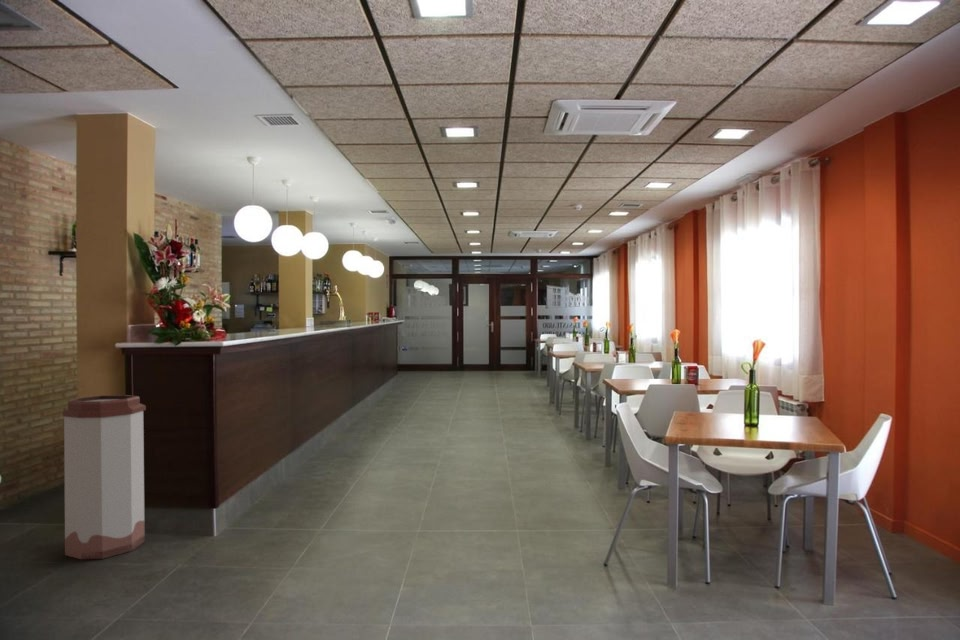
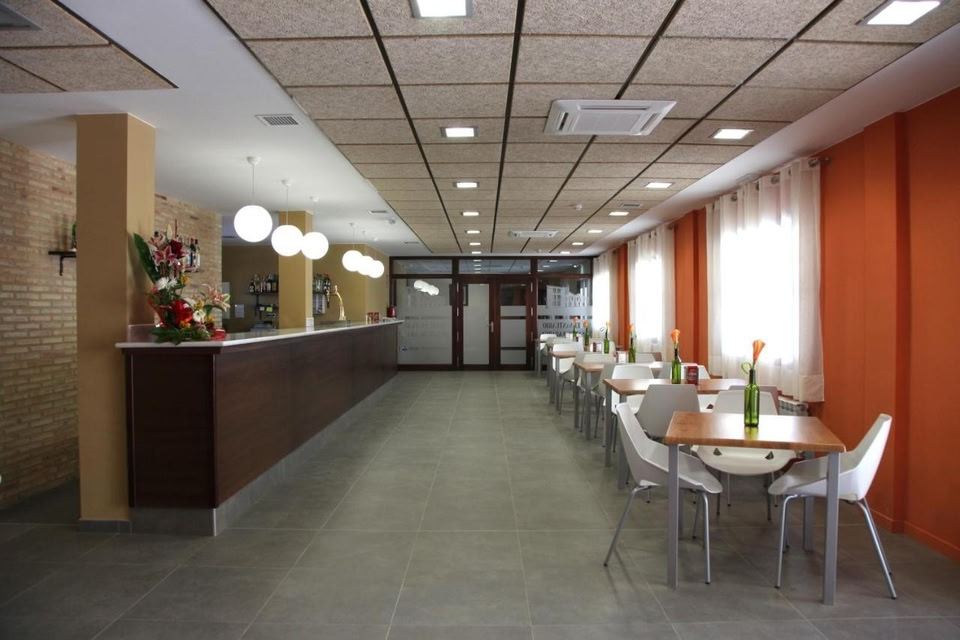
- trash can [62,394,147,560]
